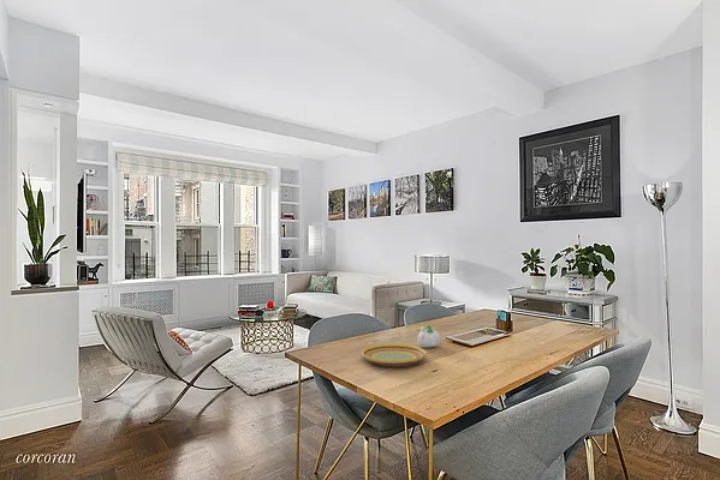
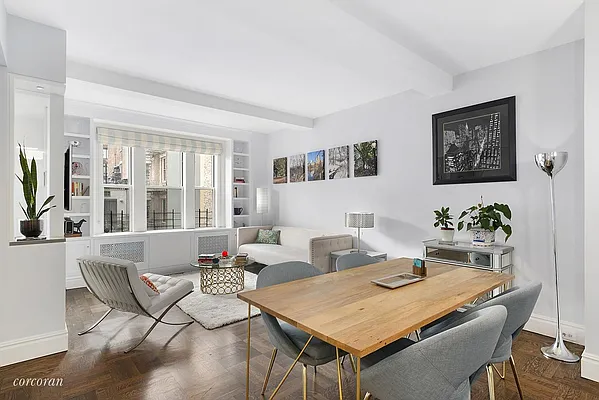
- plate [361,343,427,367]
- succulent planter [416,324,441,349]
